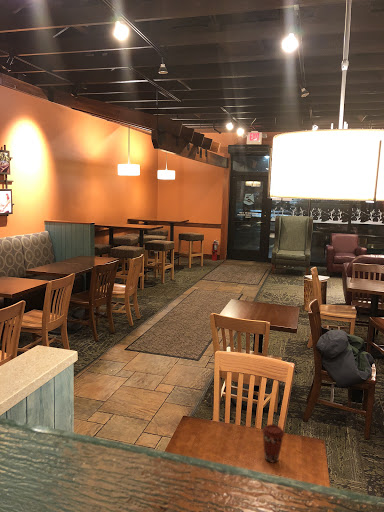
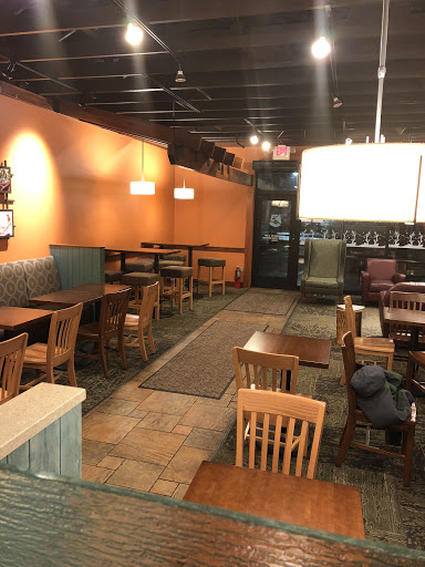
- coffee cup [261,423,285,463]
